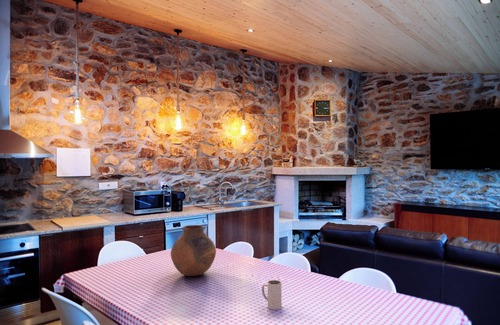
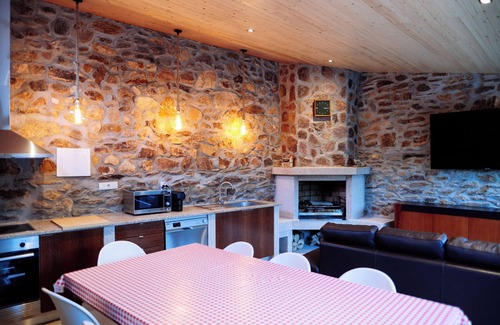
- mug [261,279,283,311]
- vase [170,224,217,277]
